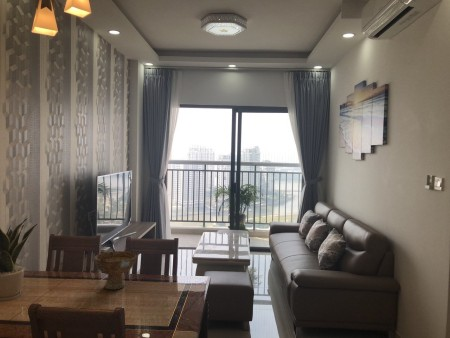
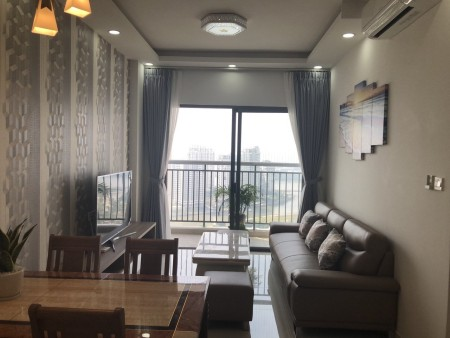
- bowl [94,248,138,291]
